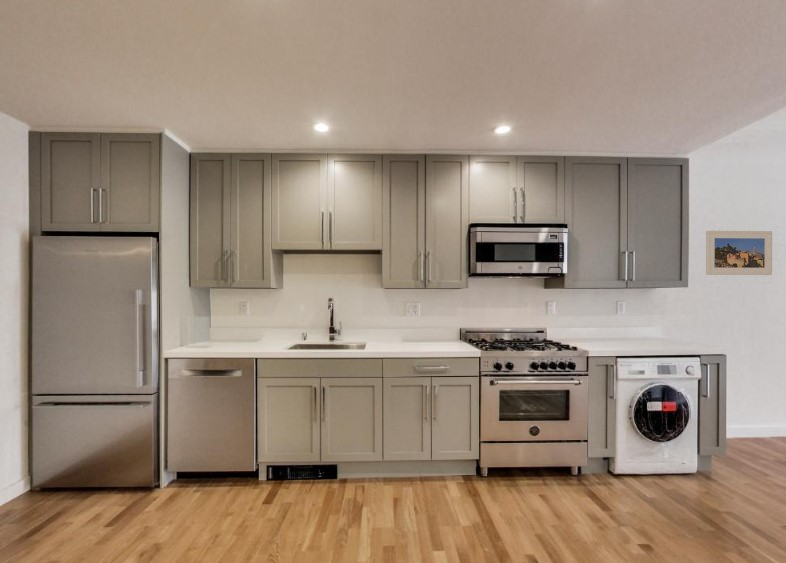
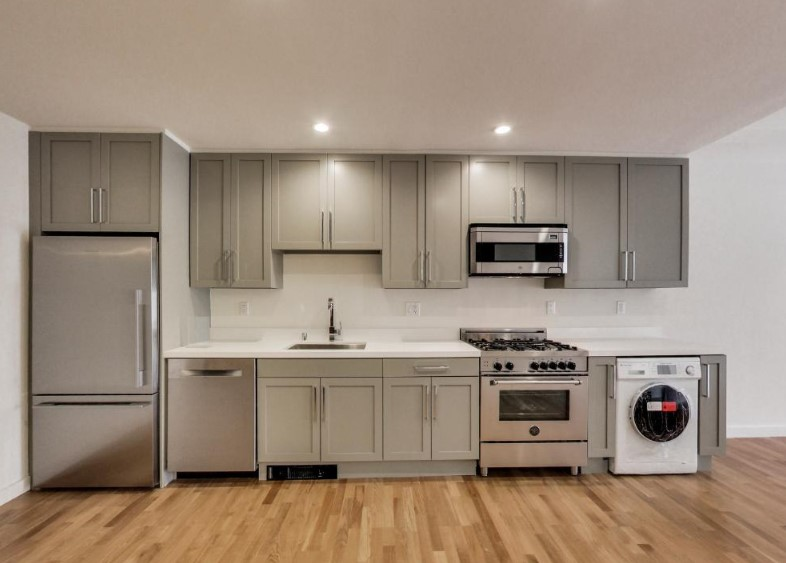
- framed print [705,230,773,276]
